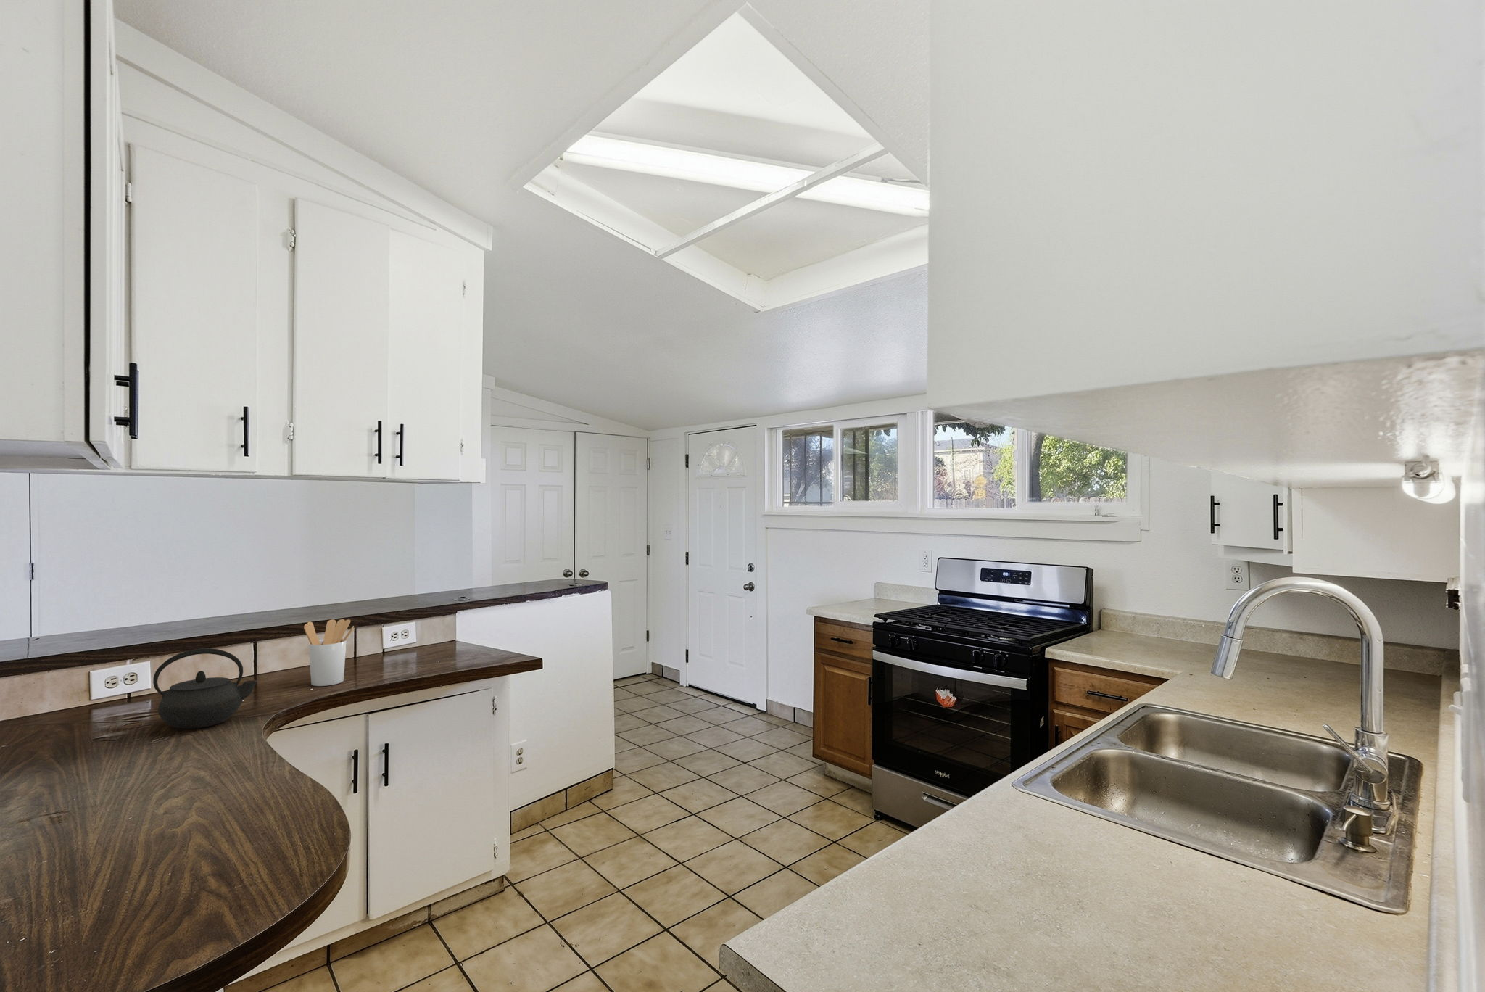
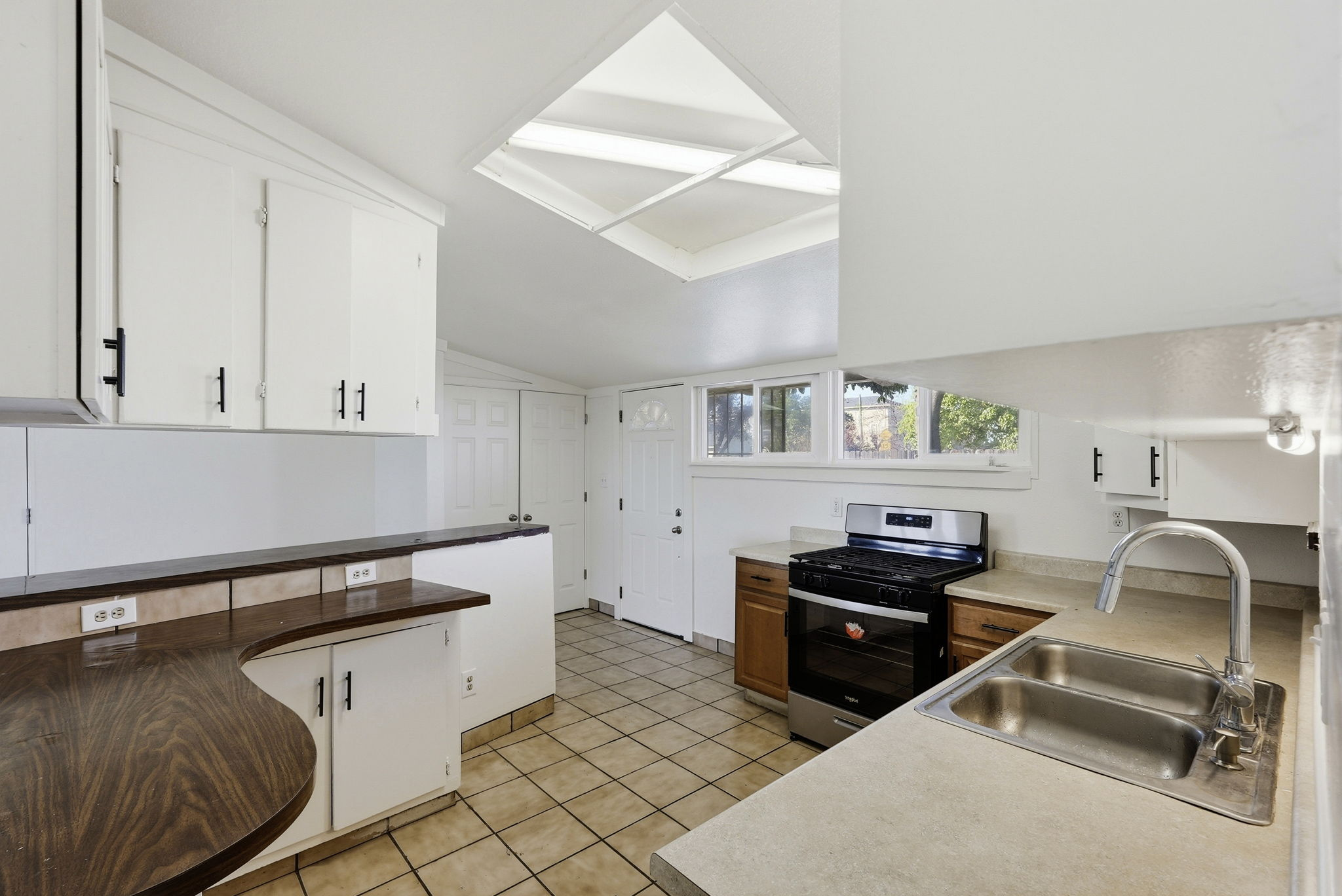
- utensil holder [303,619,354,686]
- kettle [153,648,258,730]
